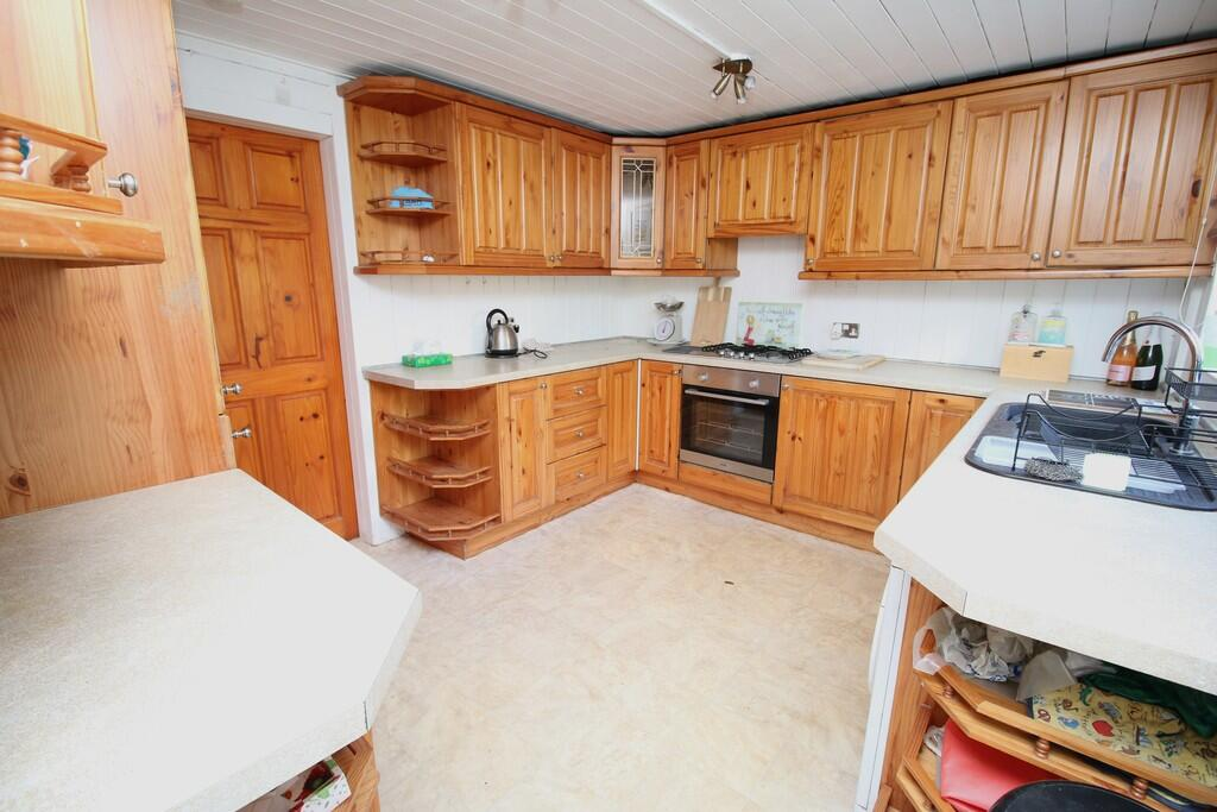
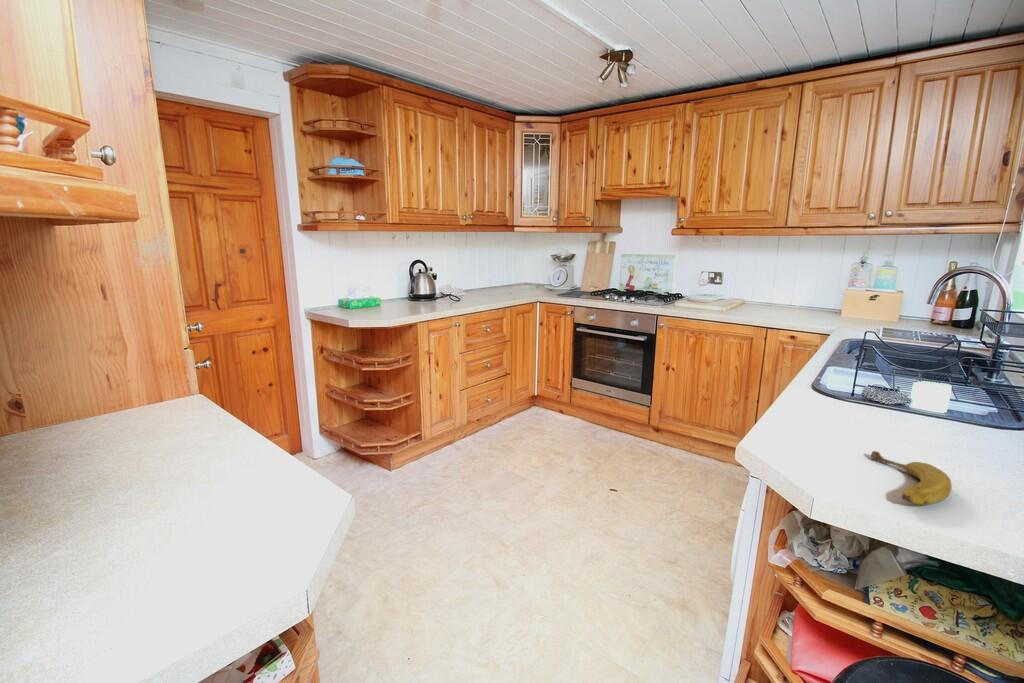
+ fruit [870,450,953,506]
